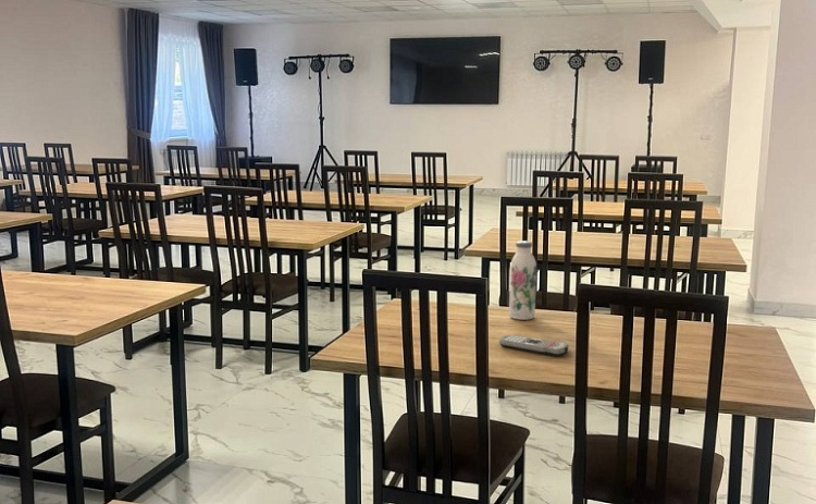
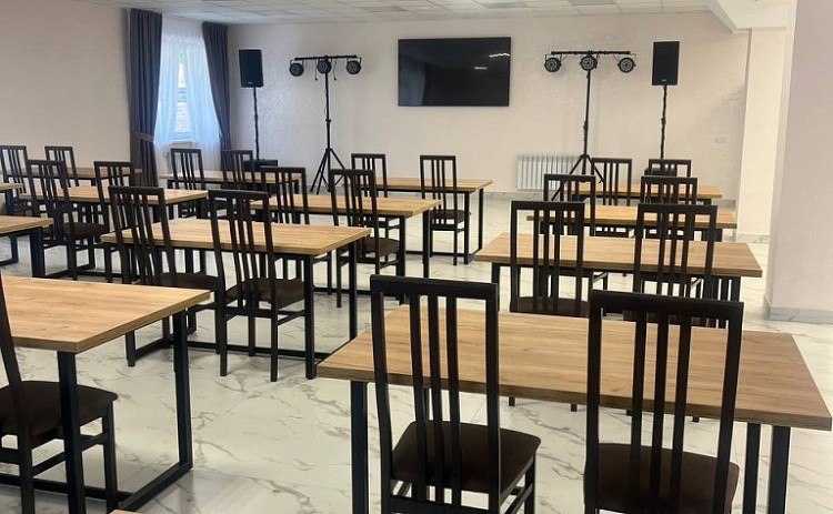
- water bottle [508,239,537,321]
- remote control [498,334,570,357]
